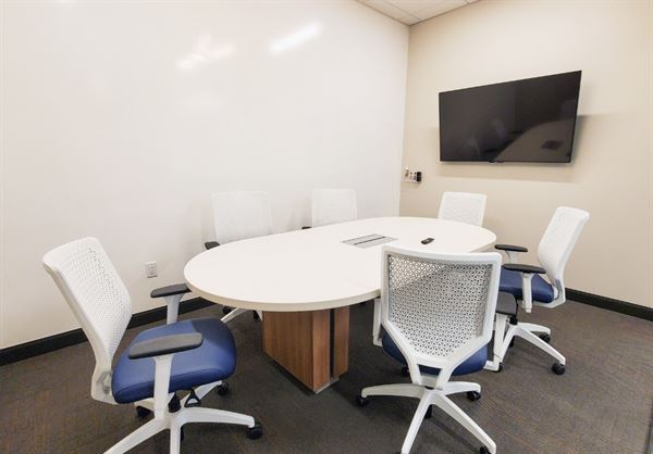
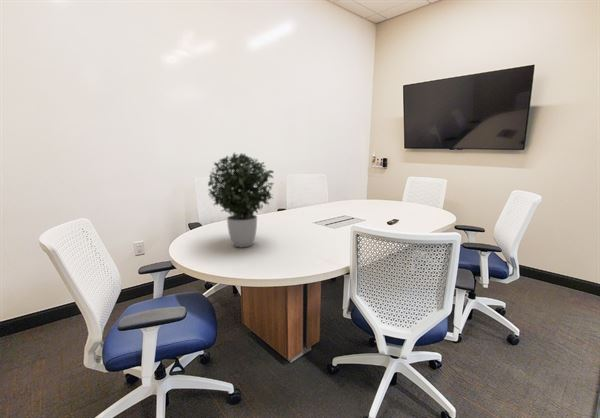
+ potted plant [206,151,275,248]
